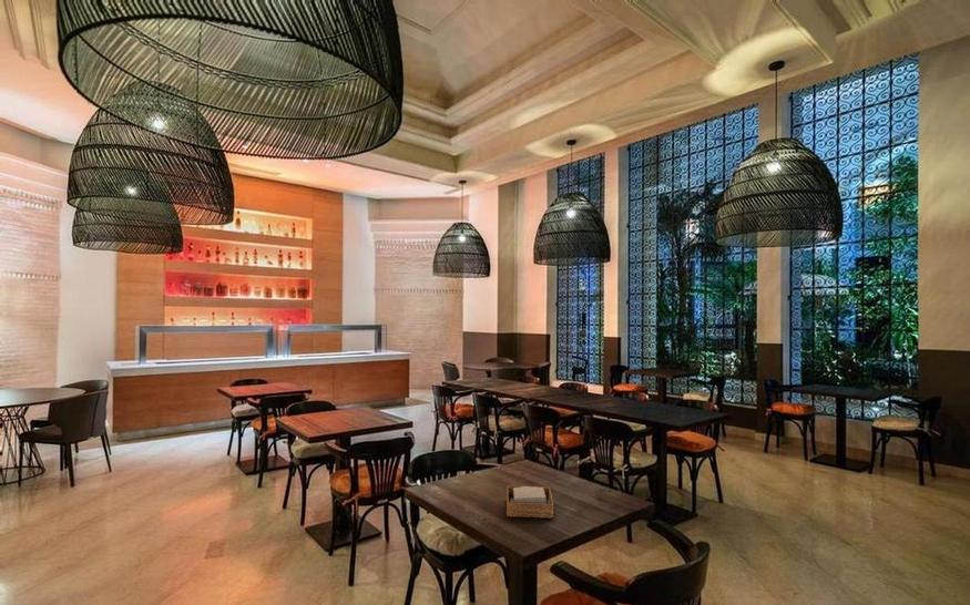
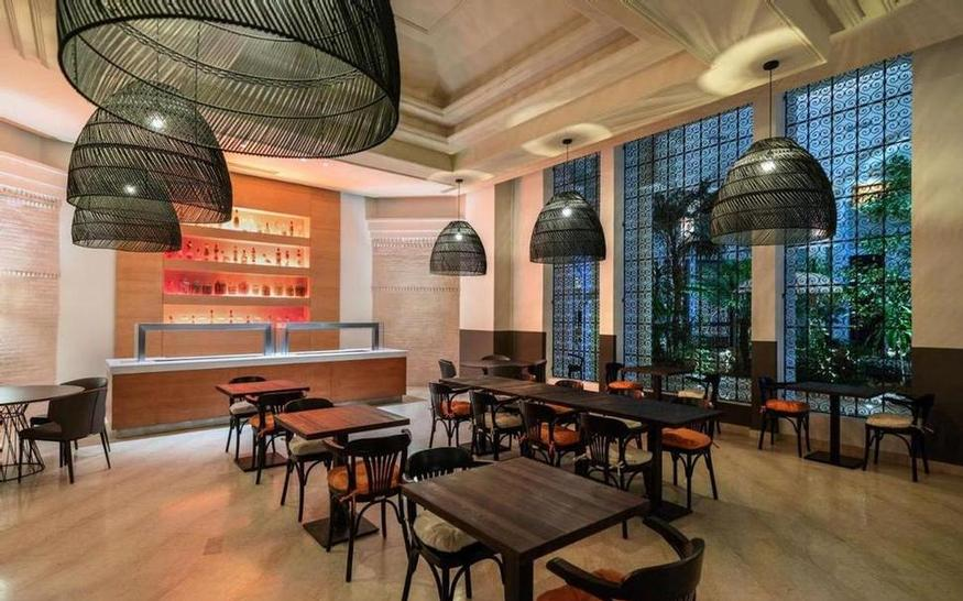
- napkin holder [506,485,554,520]
